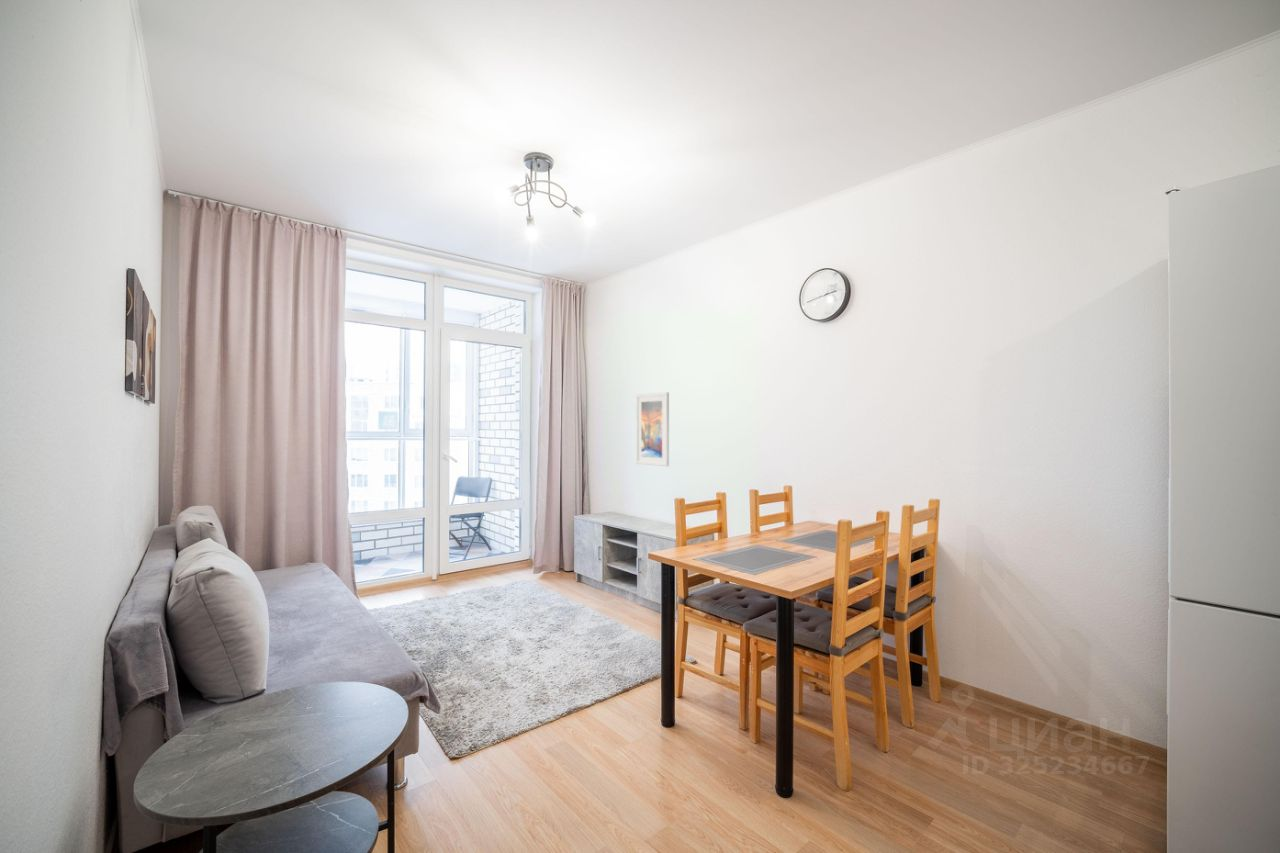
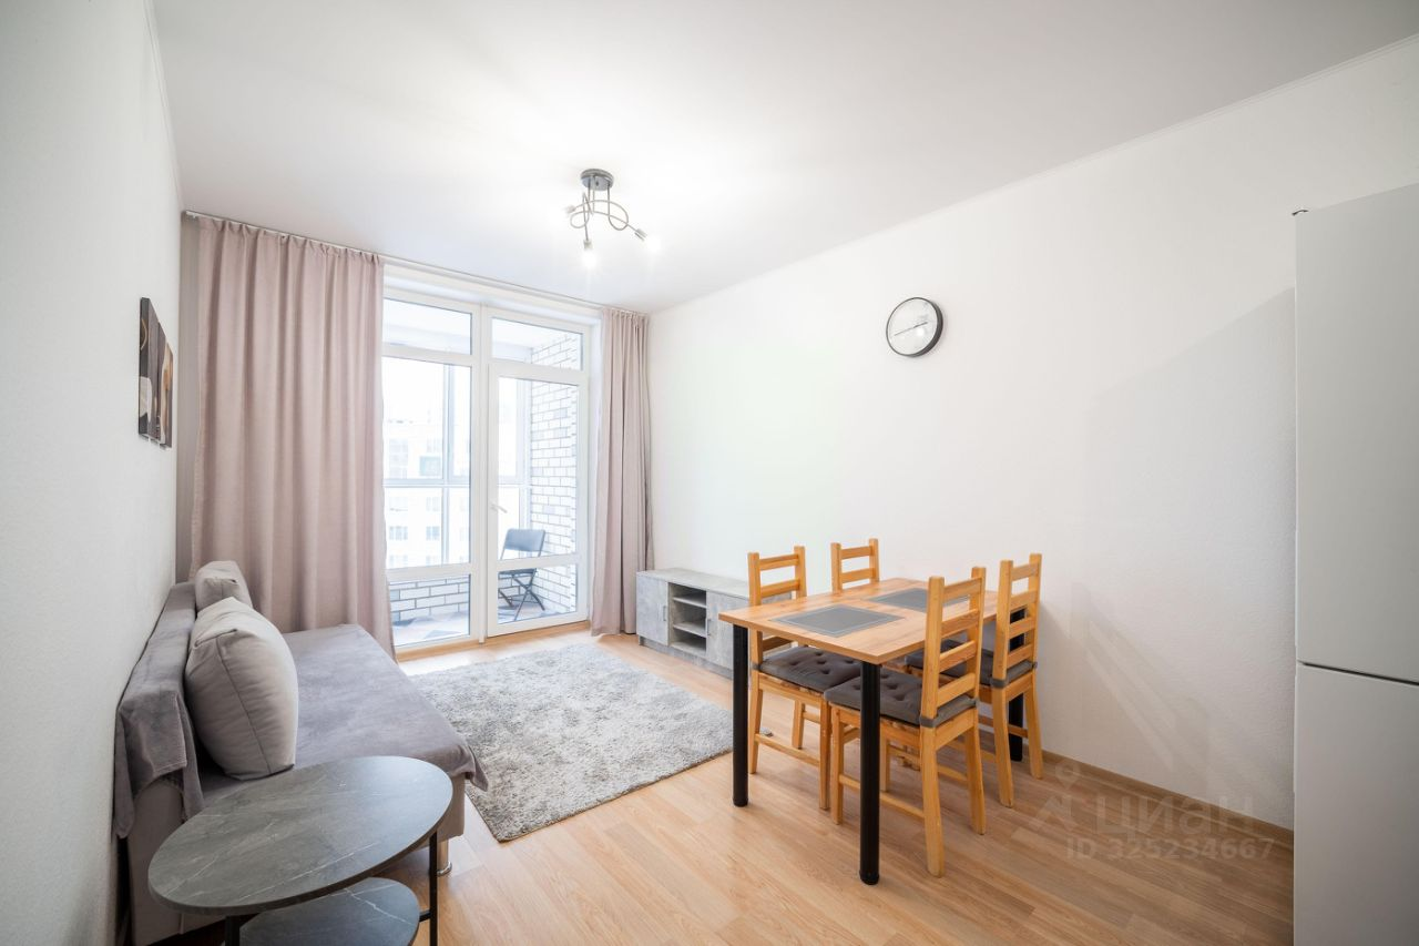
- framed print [635,391,670,467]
